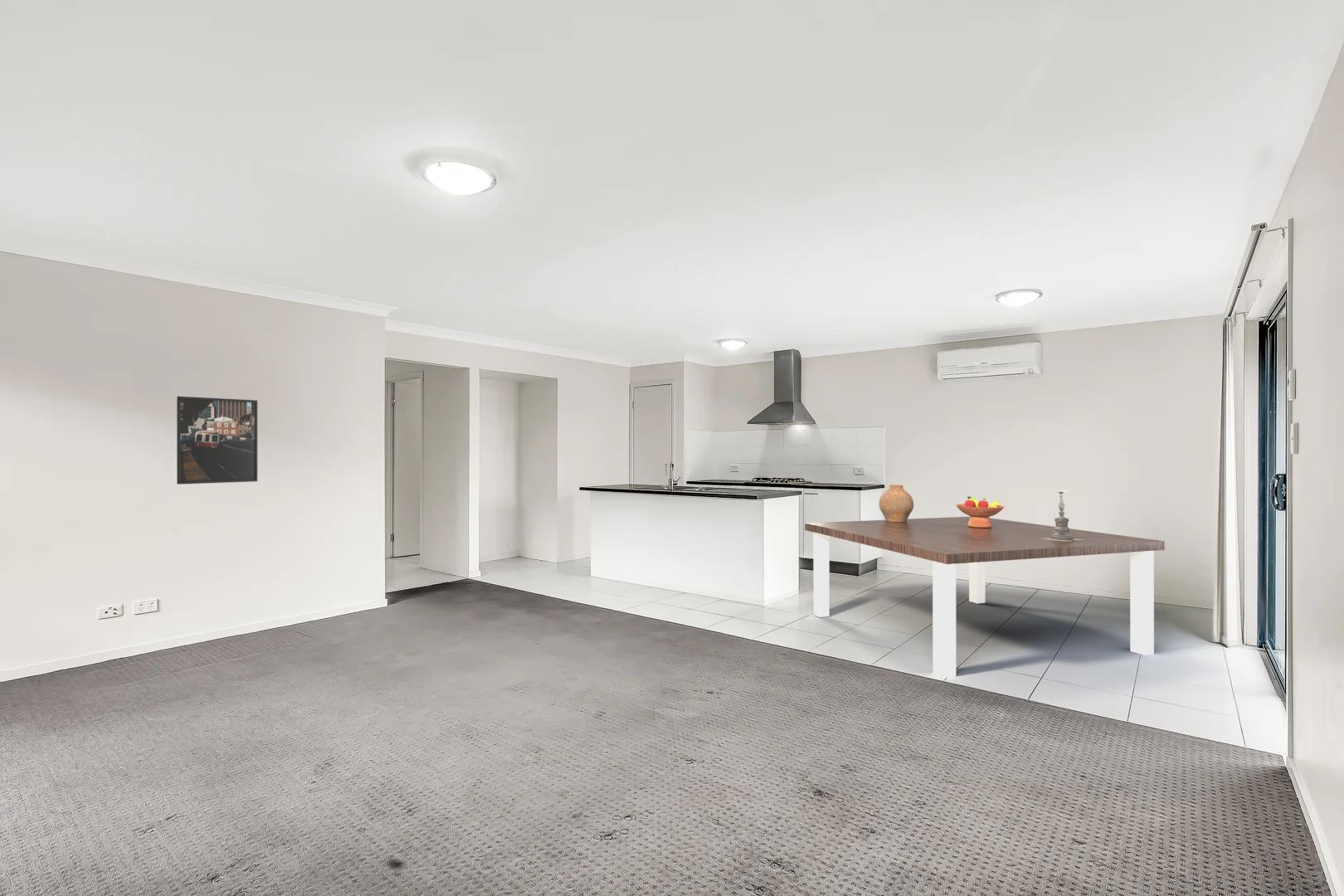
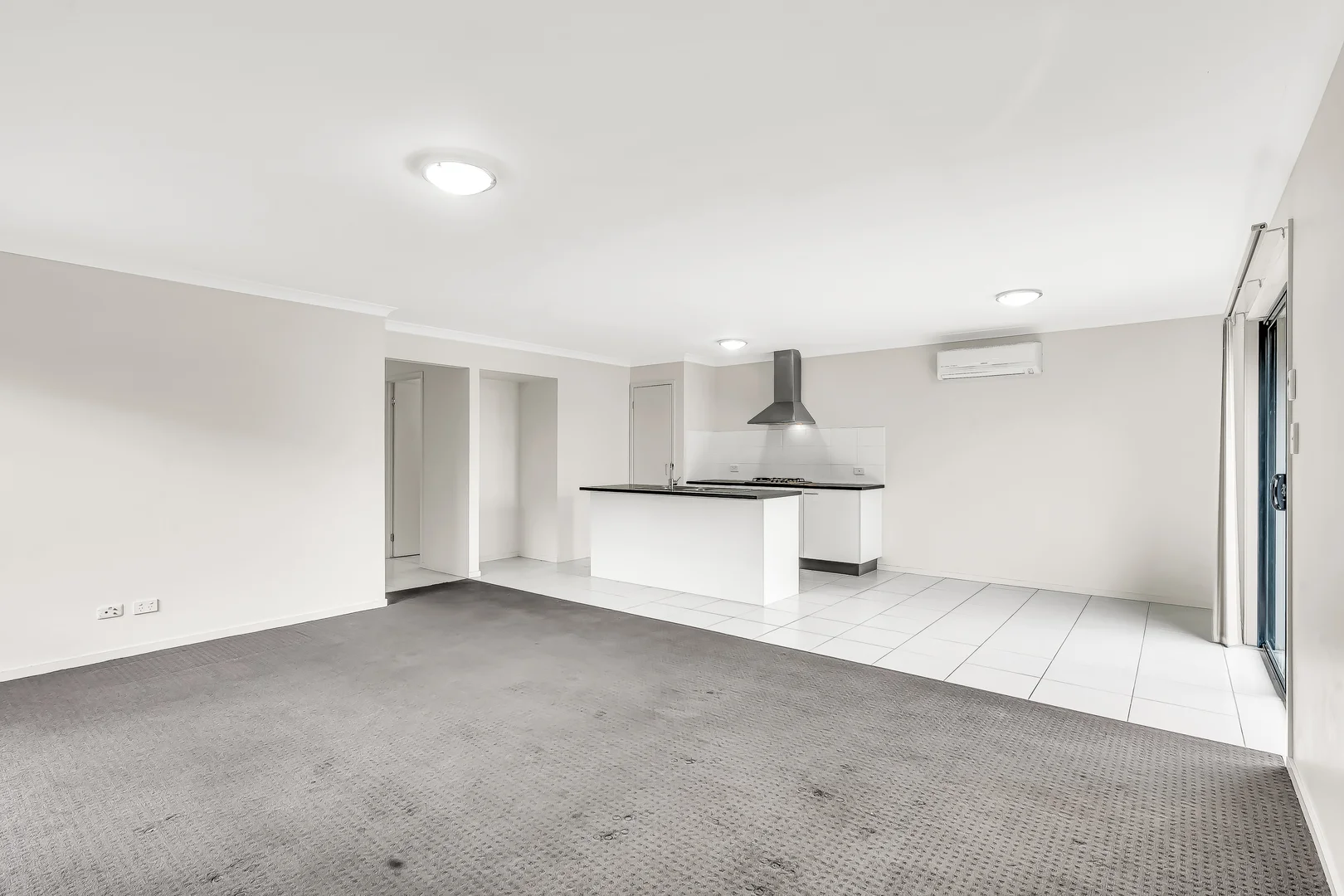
- fruit bowl [955,495,1006,528]
- vase [878,484,914,522]
- candle holder [1041,486,1083,542]
- dining table [804,516,1166,679]
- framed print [176,396,258,485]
